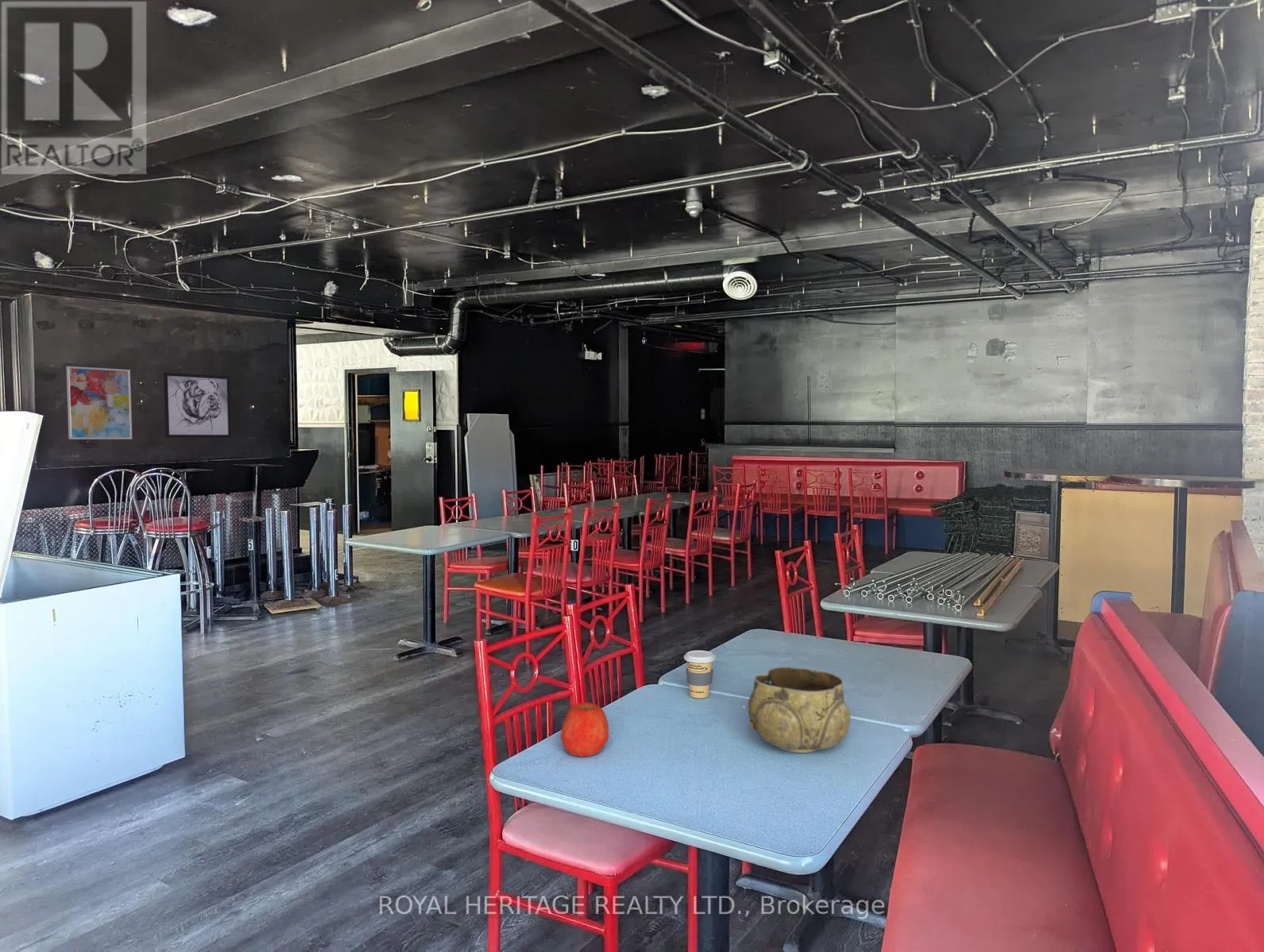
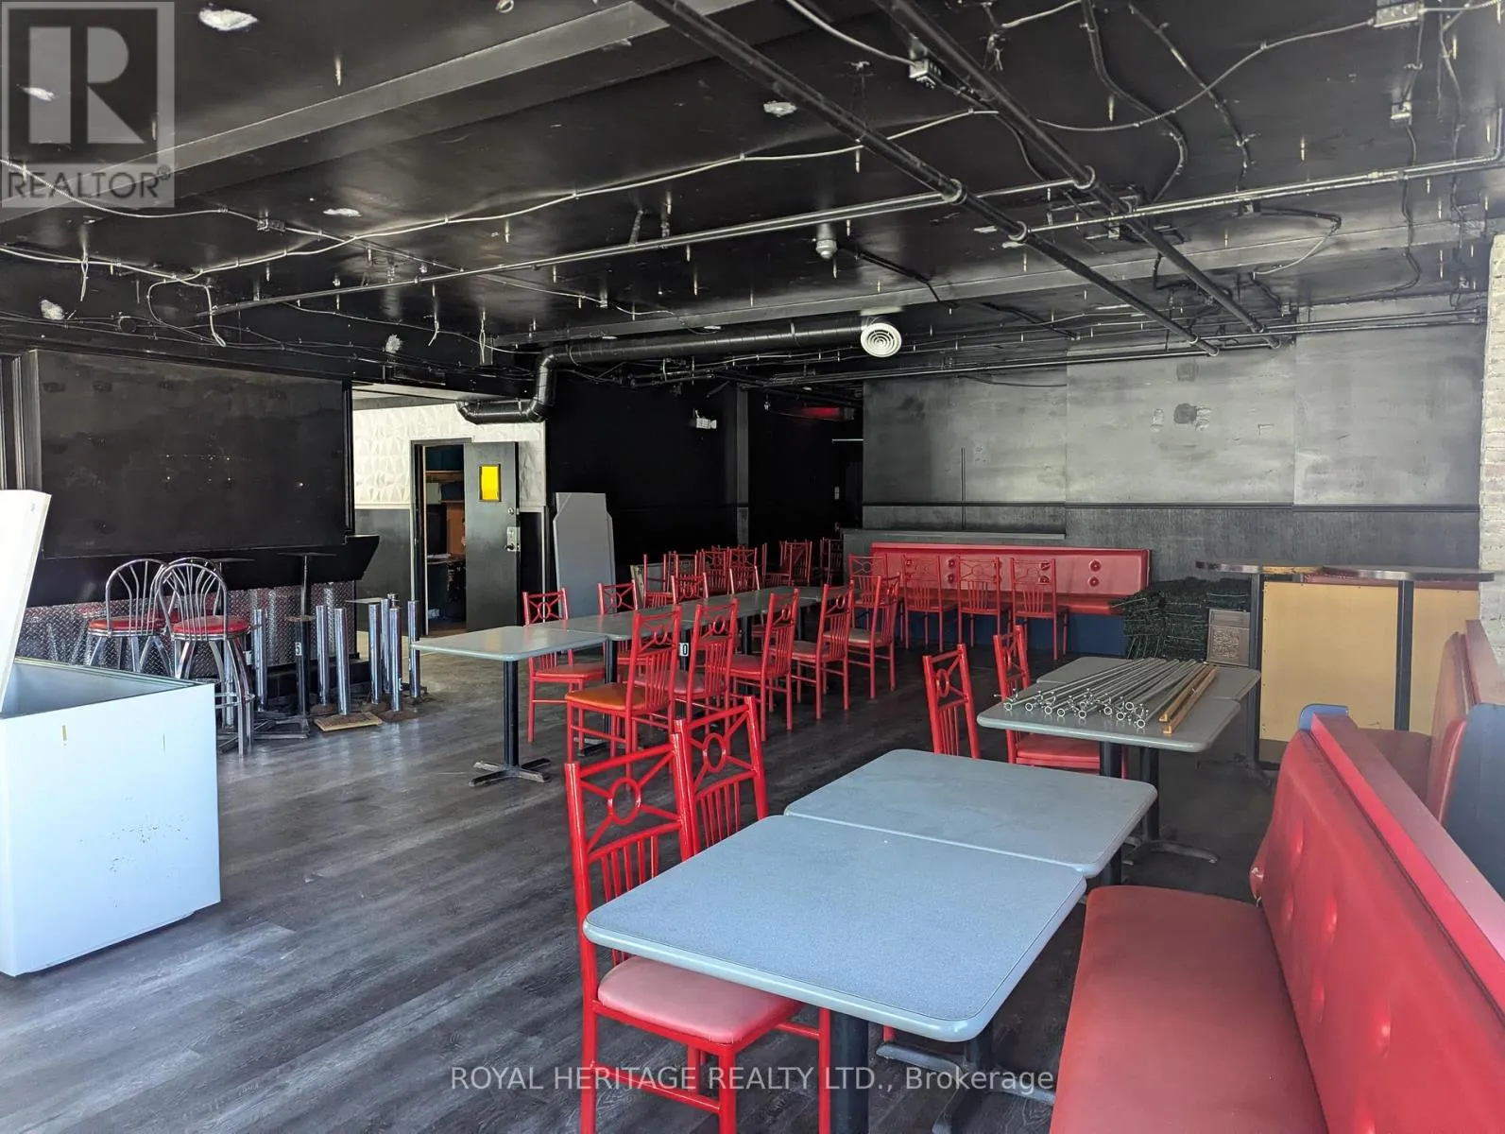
- apple [559,701,610,758]
- decorative bowl [747,666,851,754]
- wall art [66,366,133,440]
- wall art [163,372,232,439]
- coffee cup [683,650,716,699]
